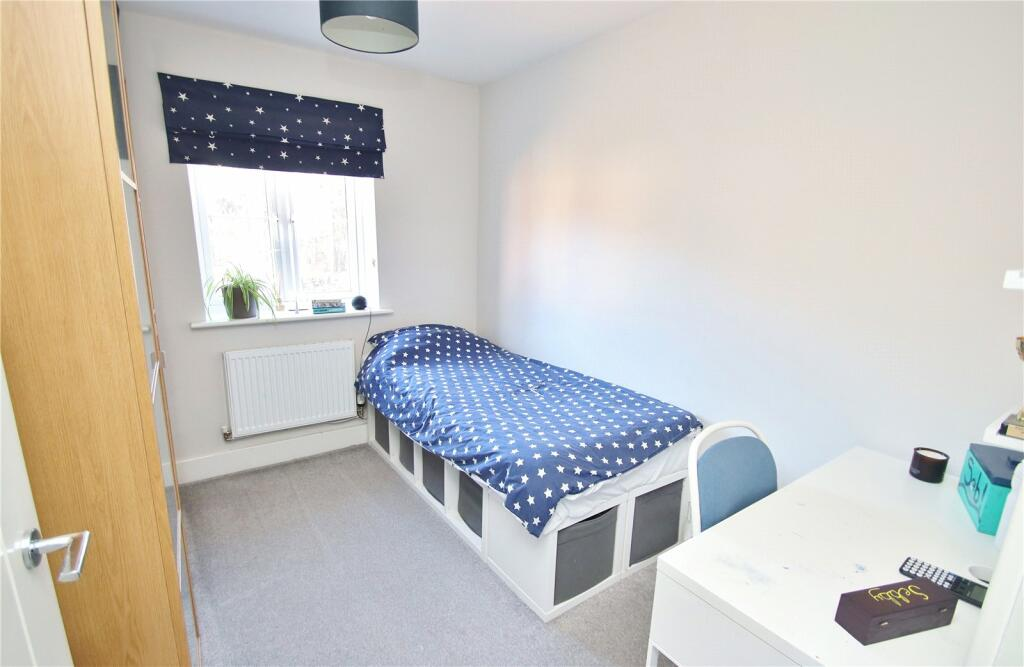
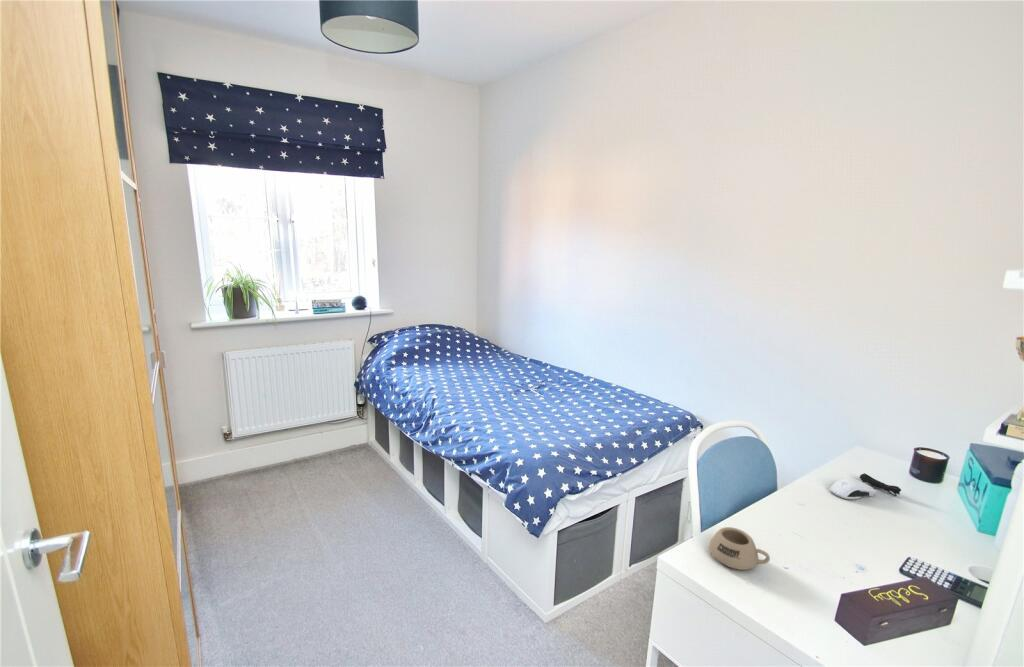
+ mug [708,526,771,571]
+ computer mouse [829,472,902,500]
